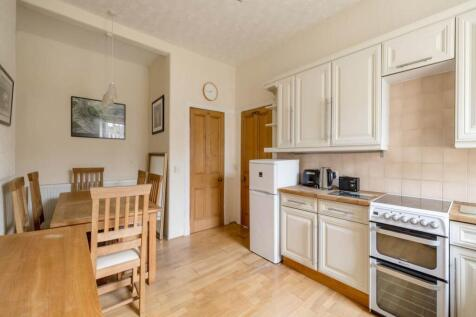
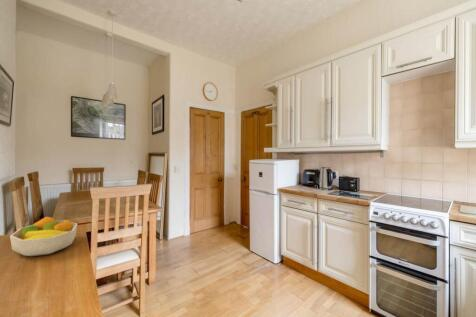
+ fruit bowl [9,216,78,257]
